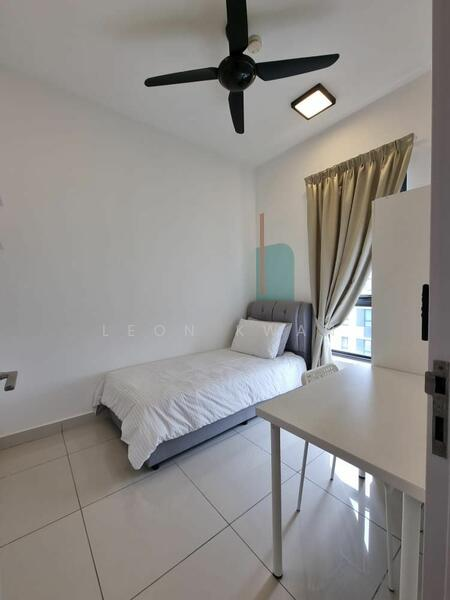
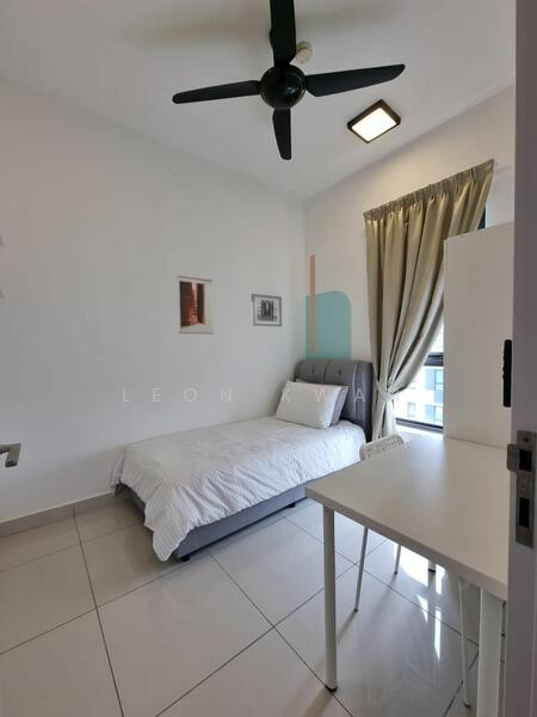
+ wall art [175,275,215,336]
+ wall art [251,293,283,327]
